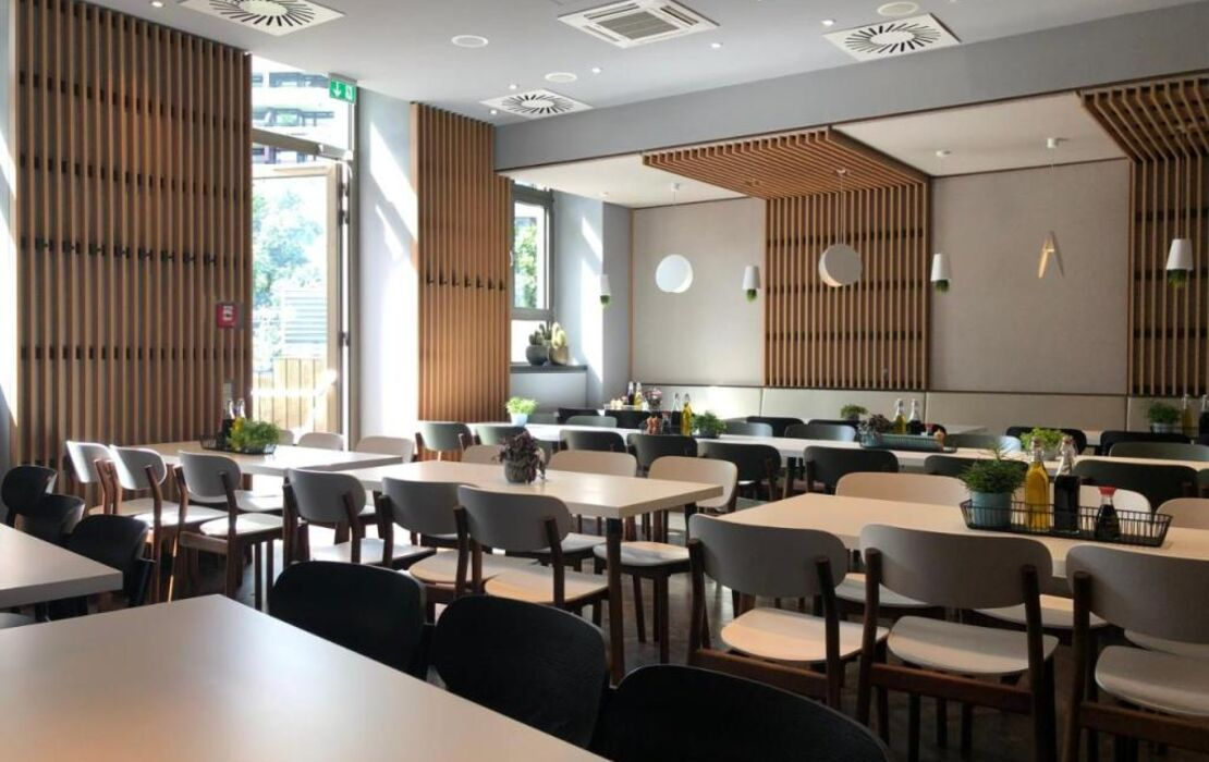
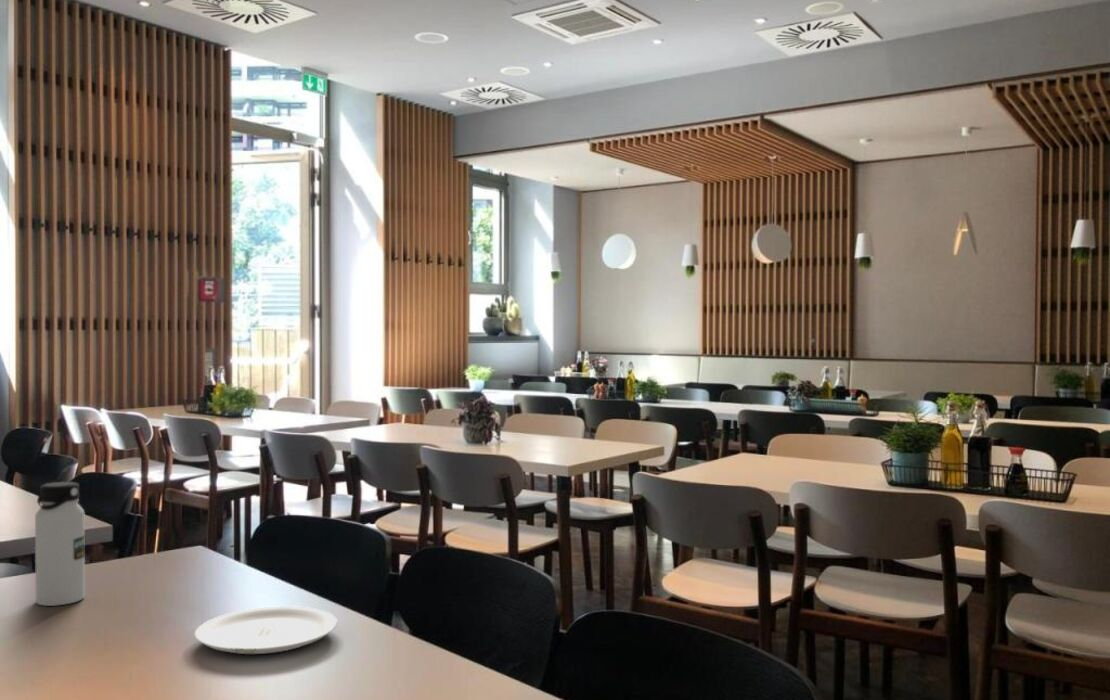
+ plate [193,605,339,655]
+ water bottle [34,481,86,607]
